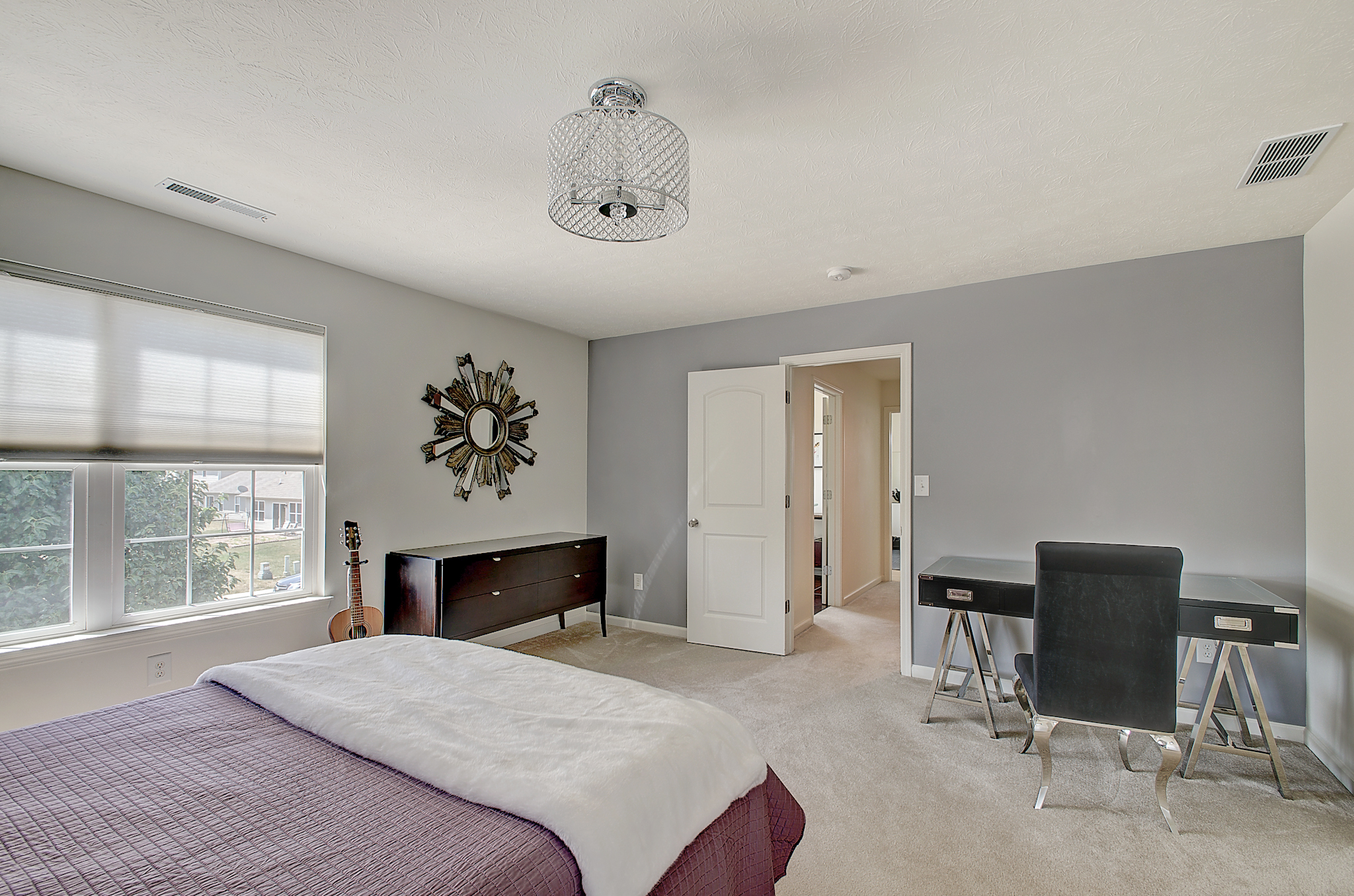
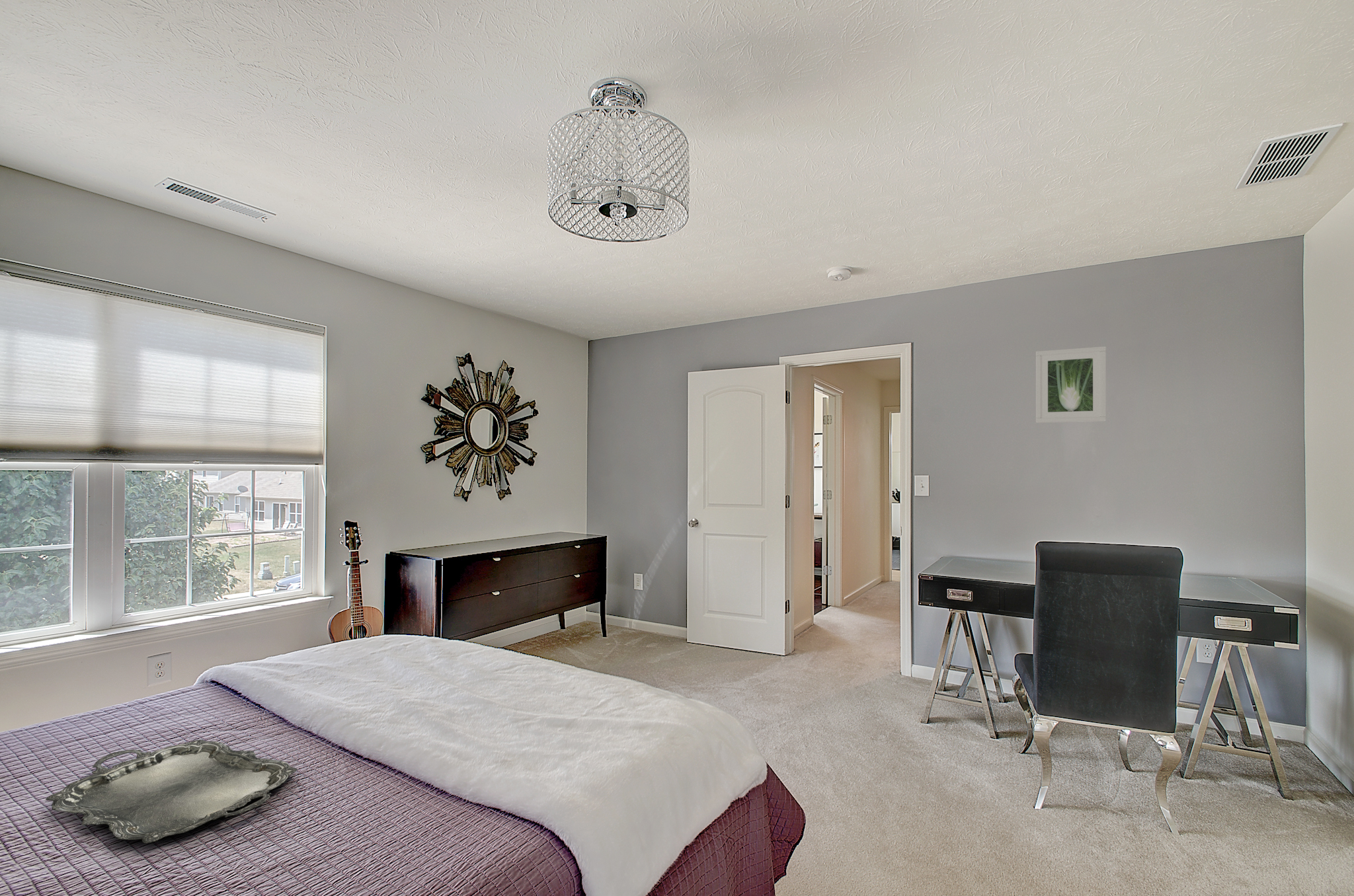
+ serving tray [45,739,298,844]
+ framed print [1035,346,1107,424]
